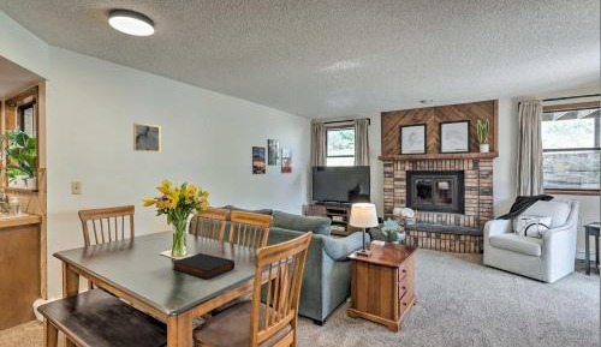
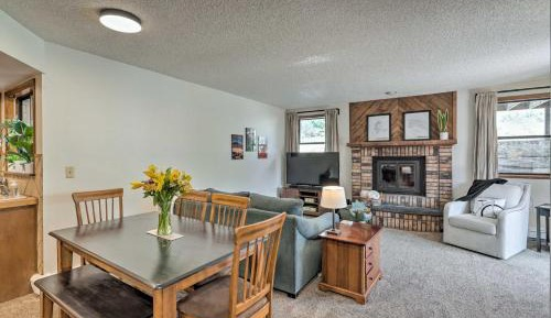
- book [172,252,236,280]
- wall art [132,121,162,154]
